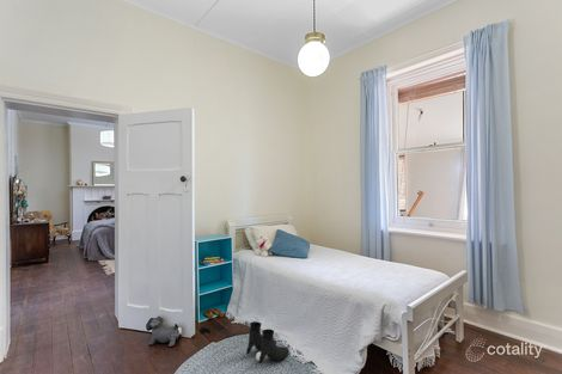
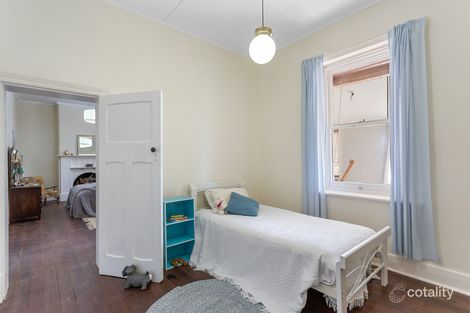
- boots [245,320,291,364]
